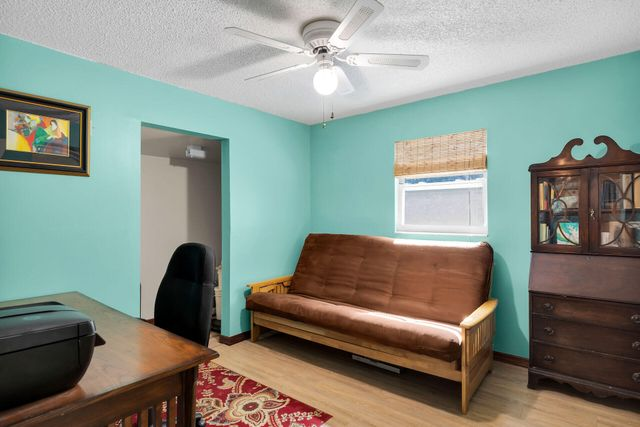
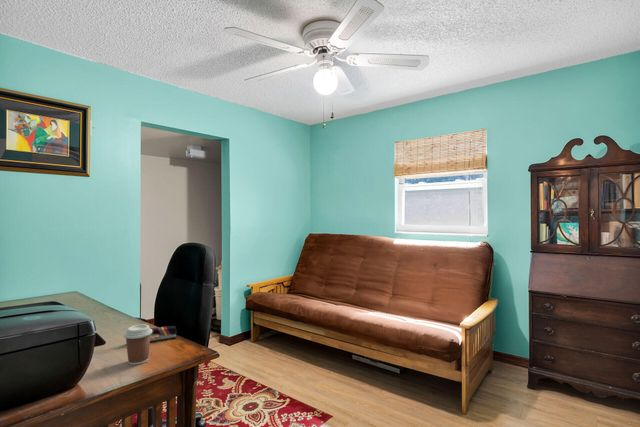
+ stapler [150,325,178,343]
+ coffee cup [123,323,152,366]
